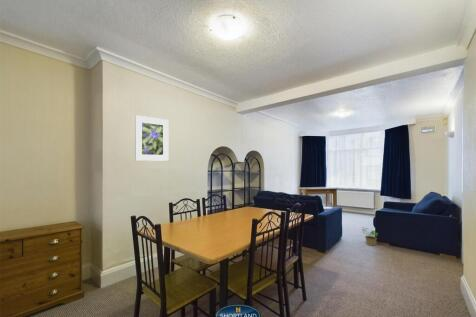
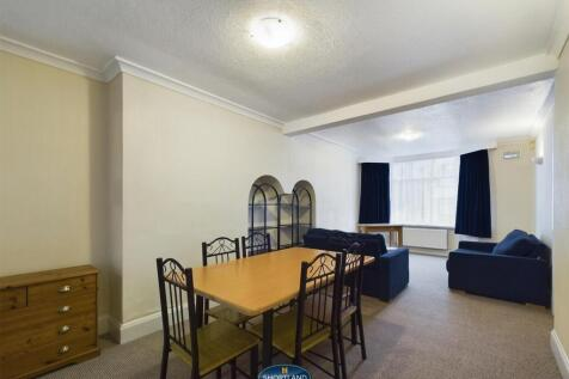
- potted plant [361,227,379,247]
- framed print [134,114,169,162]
